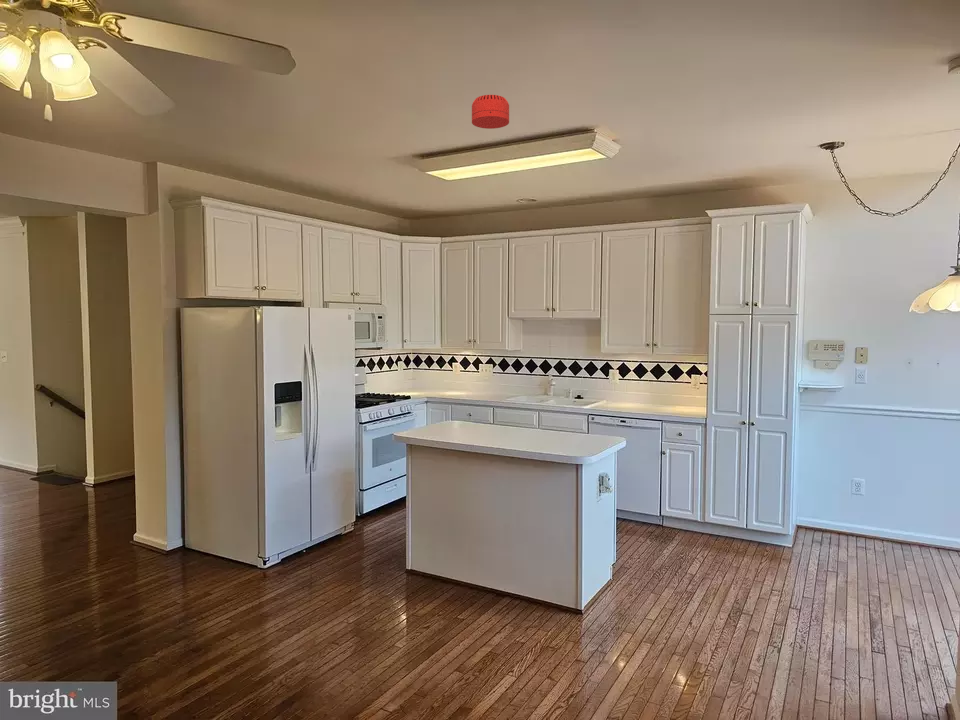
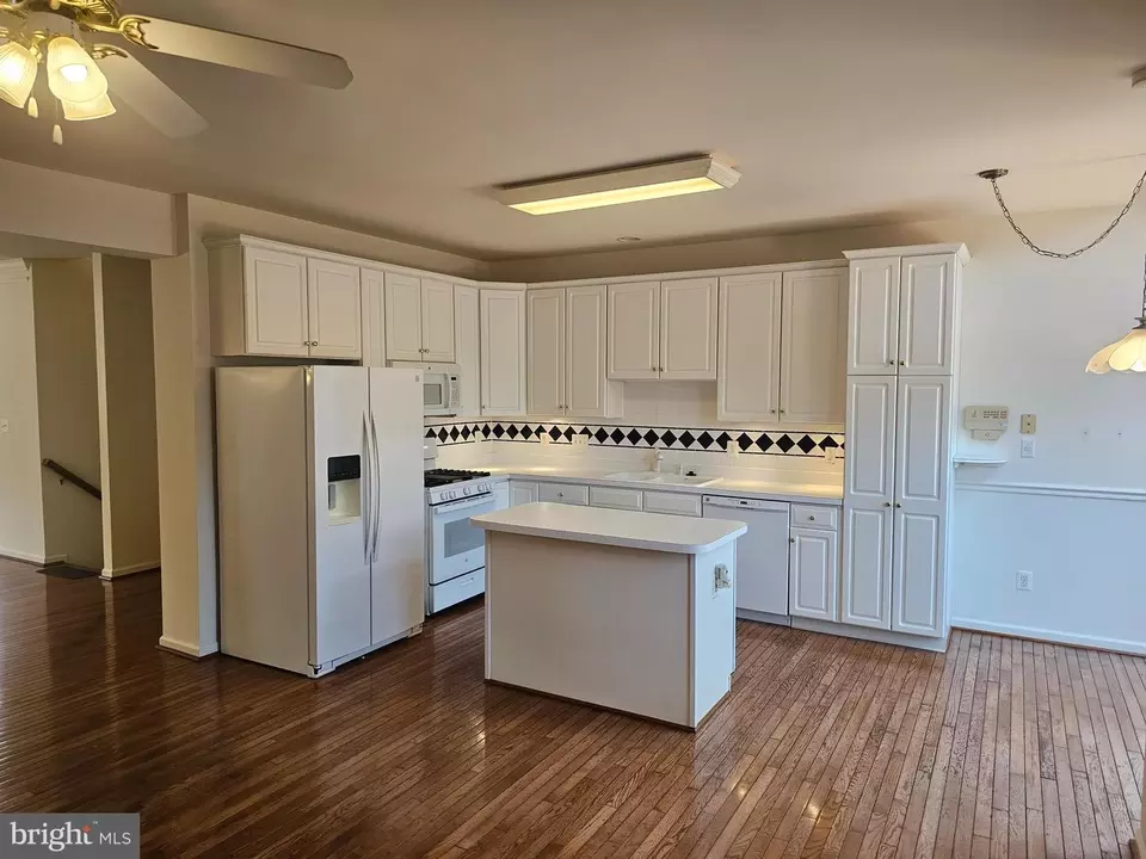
- smoke detector [471,94,510,130]
